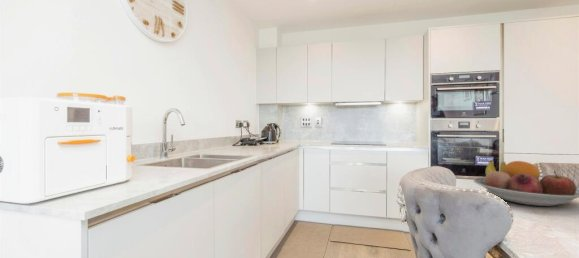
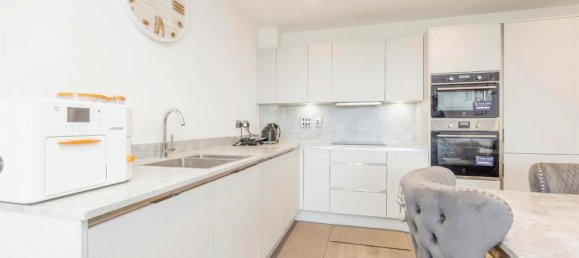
- fruit bowl [472,160,579,207]
